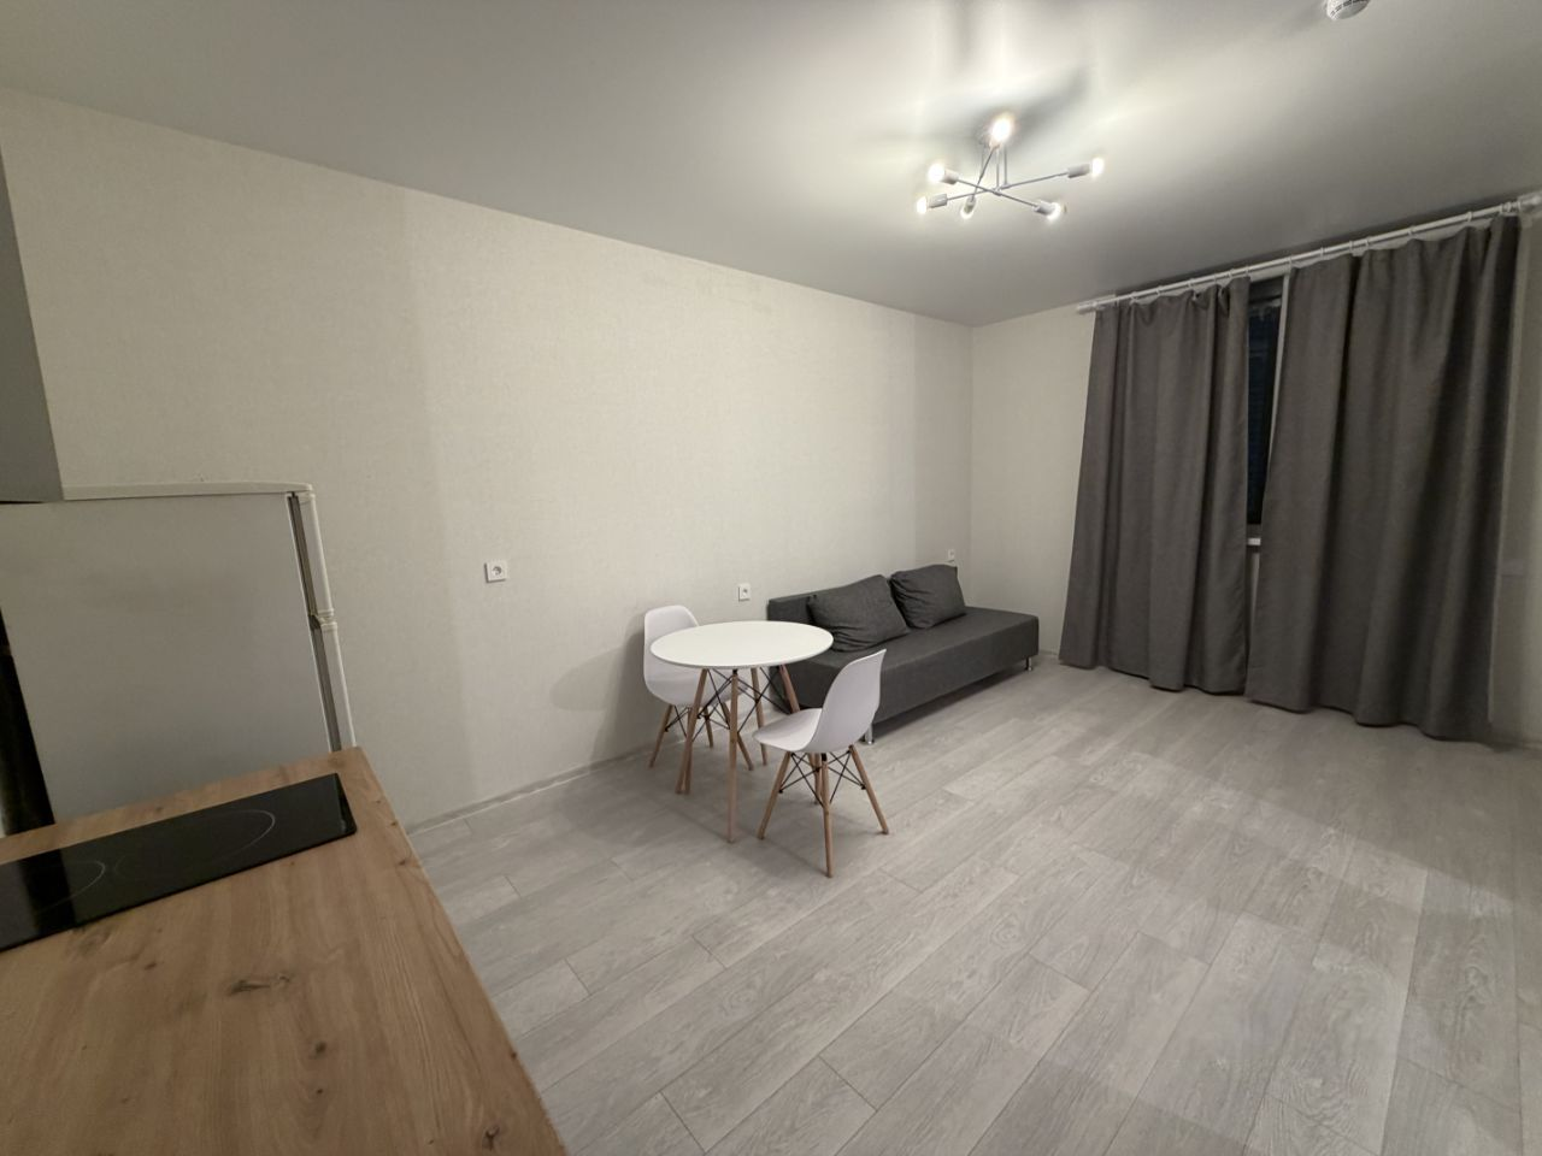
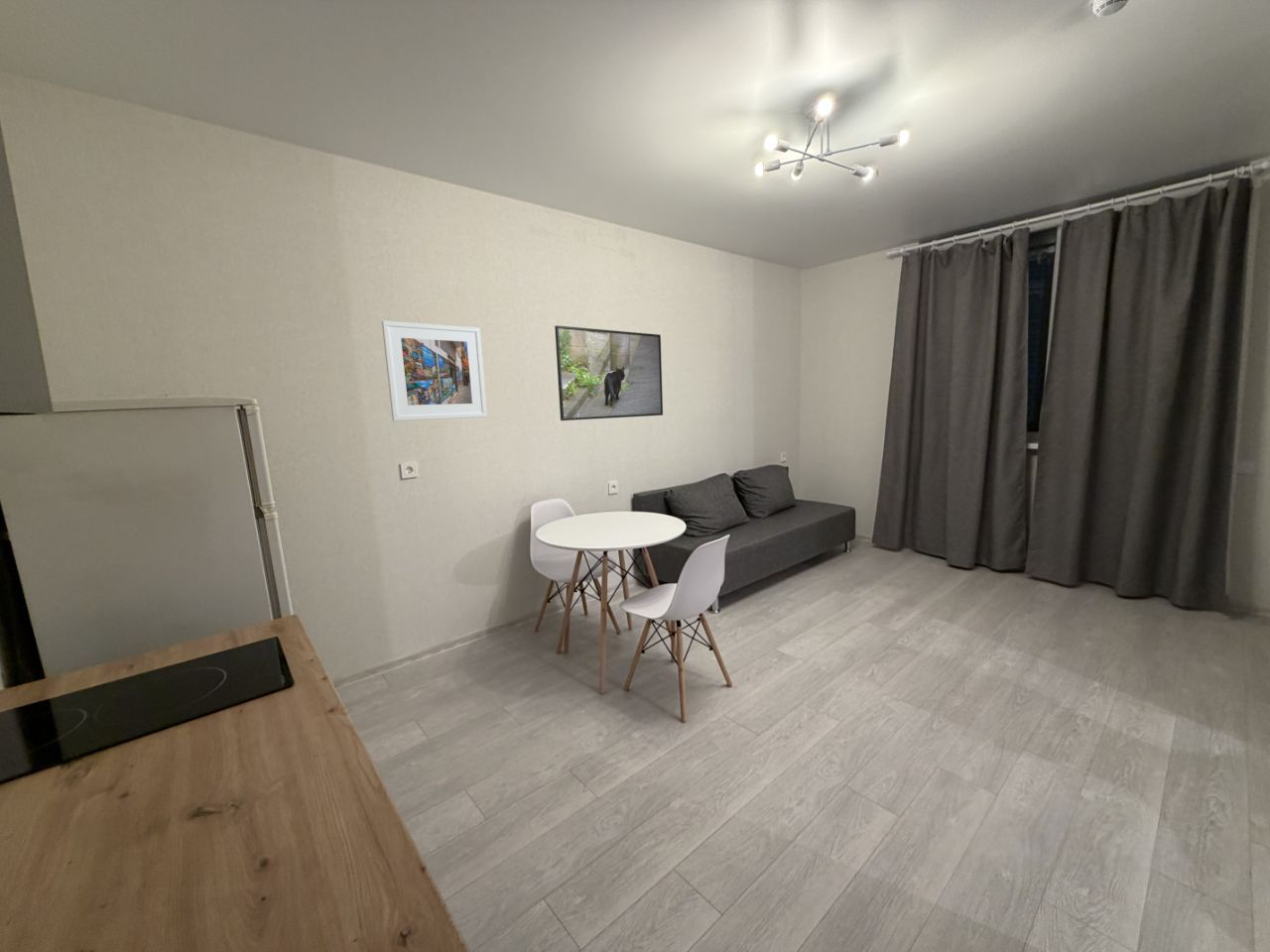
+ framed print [554,324,664,421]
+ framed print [381,319,488,421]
